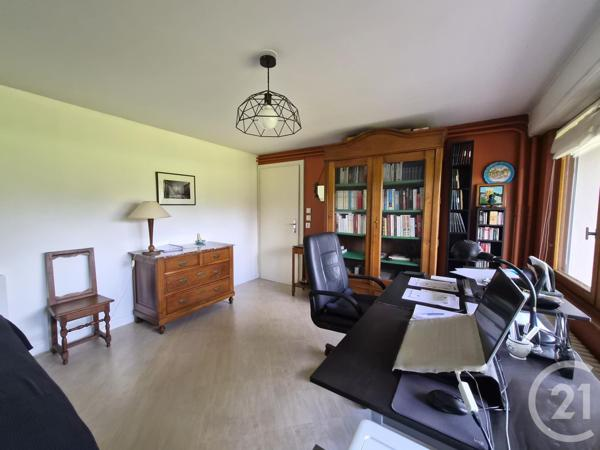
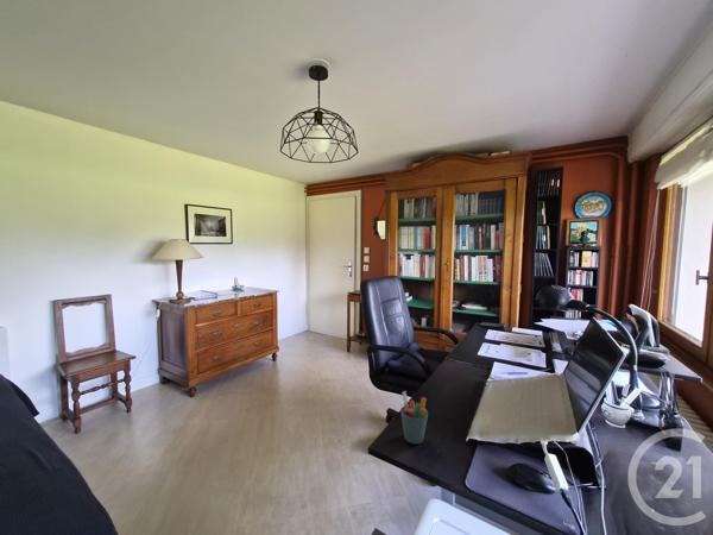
+ pen holder [399,390,429,445]
